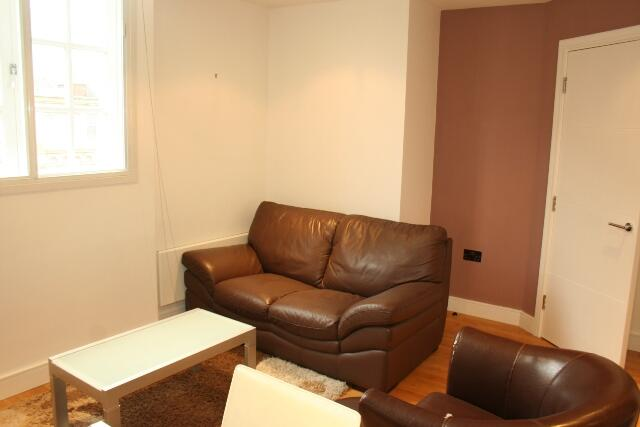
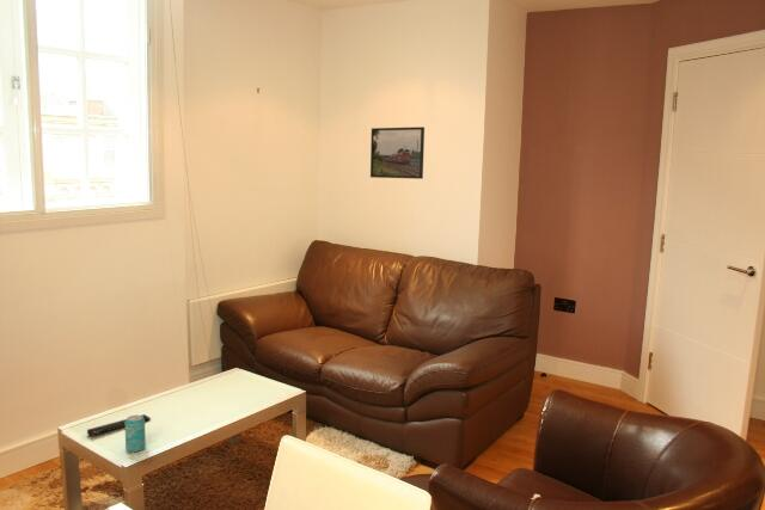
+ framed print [369,125,426,180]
+ beverage can [124,414,147,453]
+ remote control [86,413,152,437]
